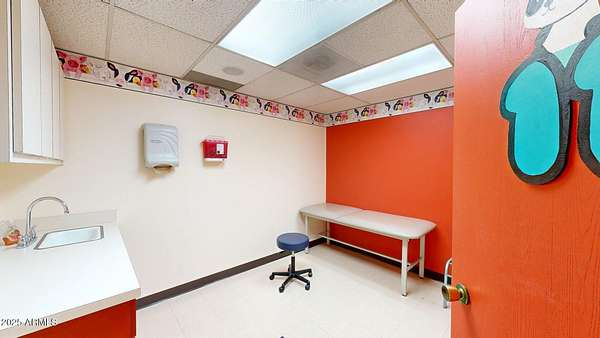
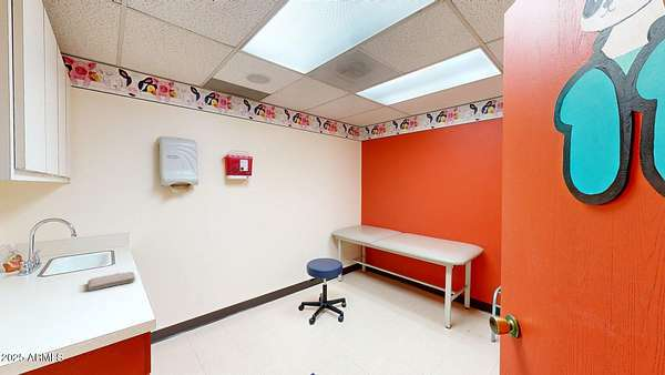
+ washcloth [86,271,137,292]
